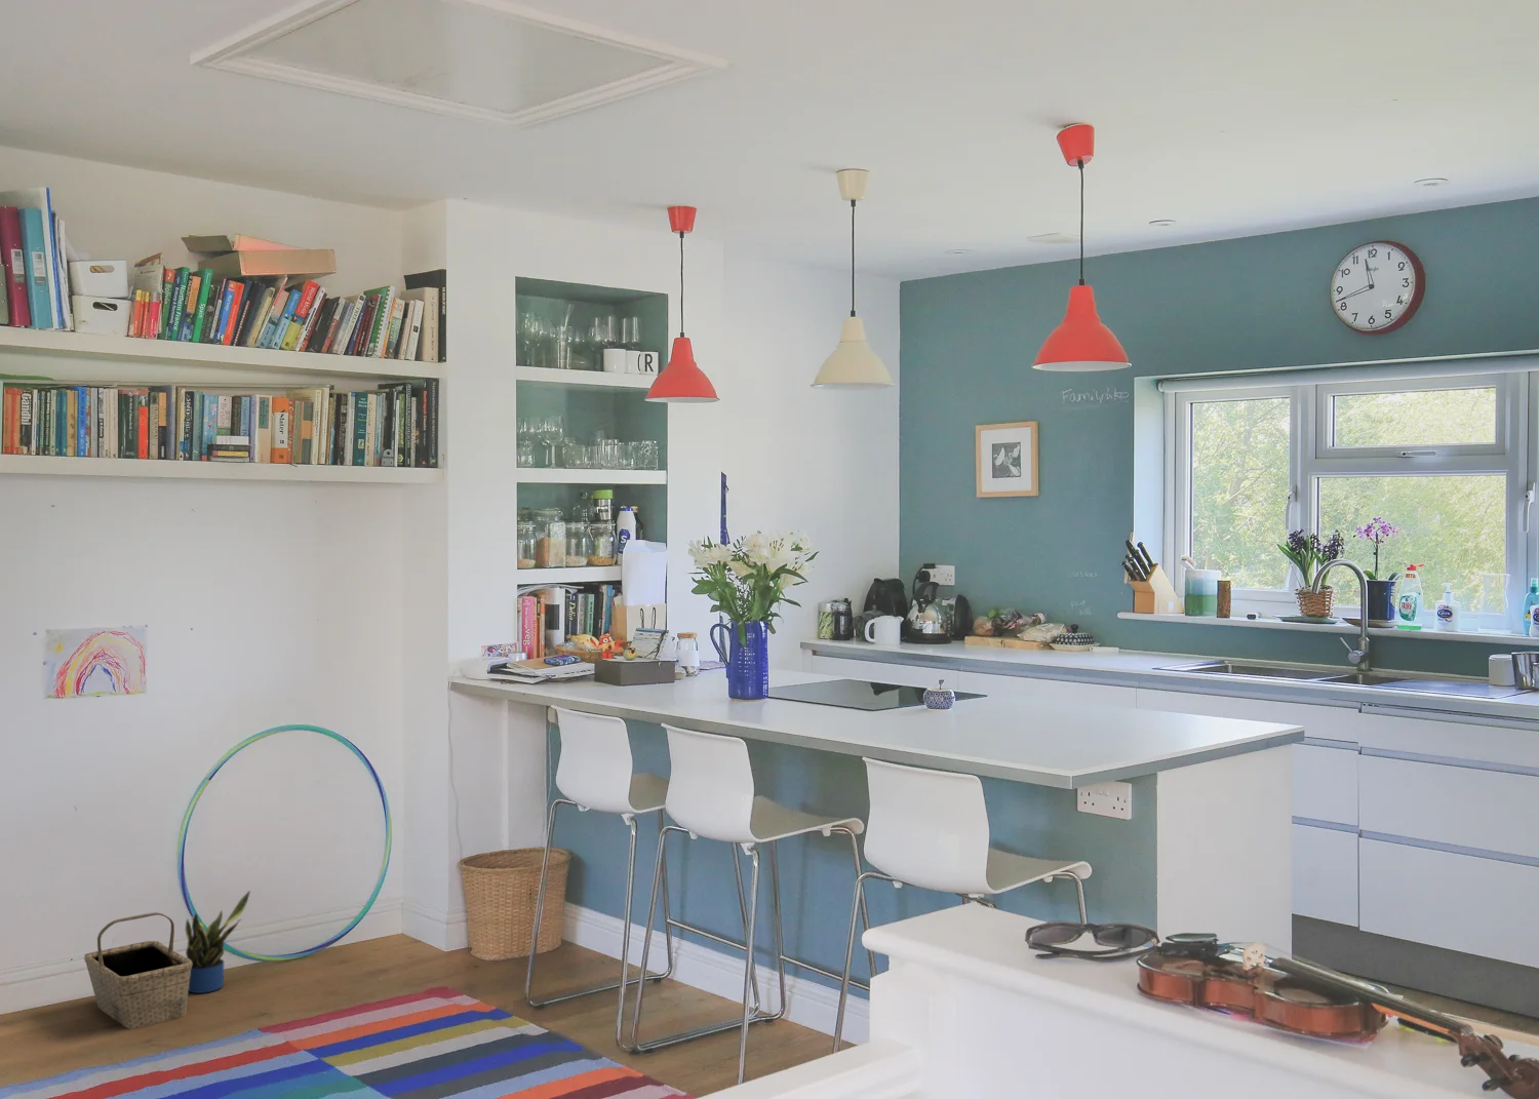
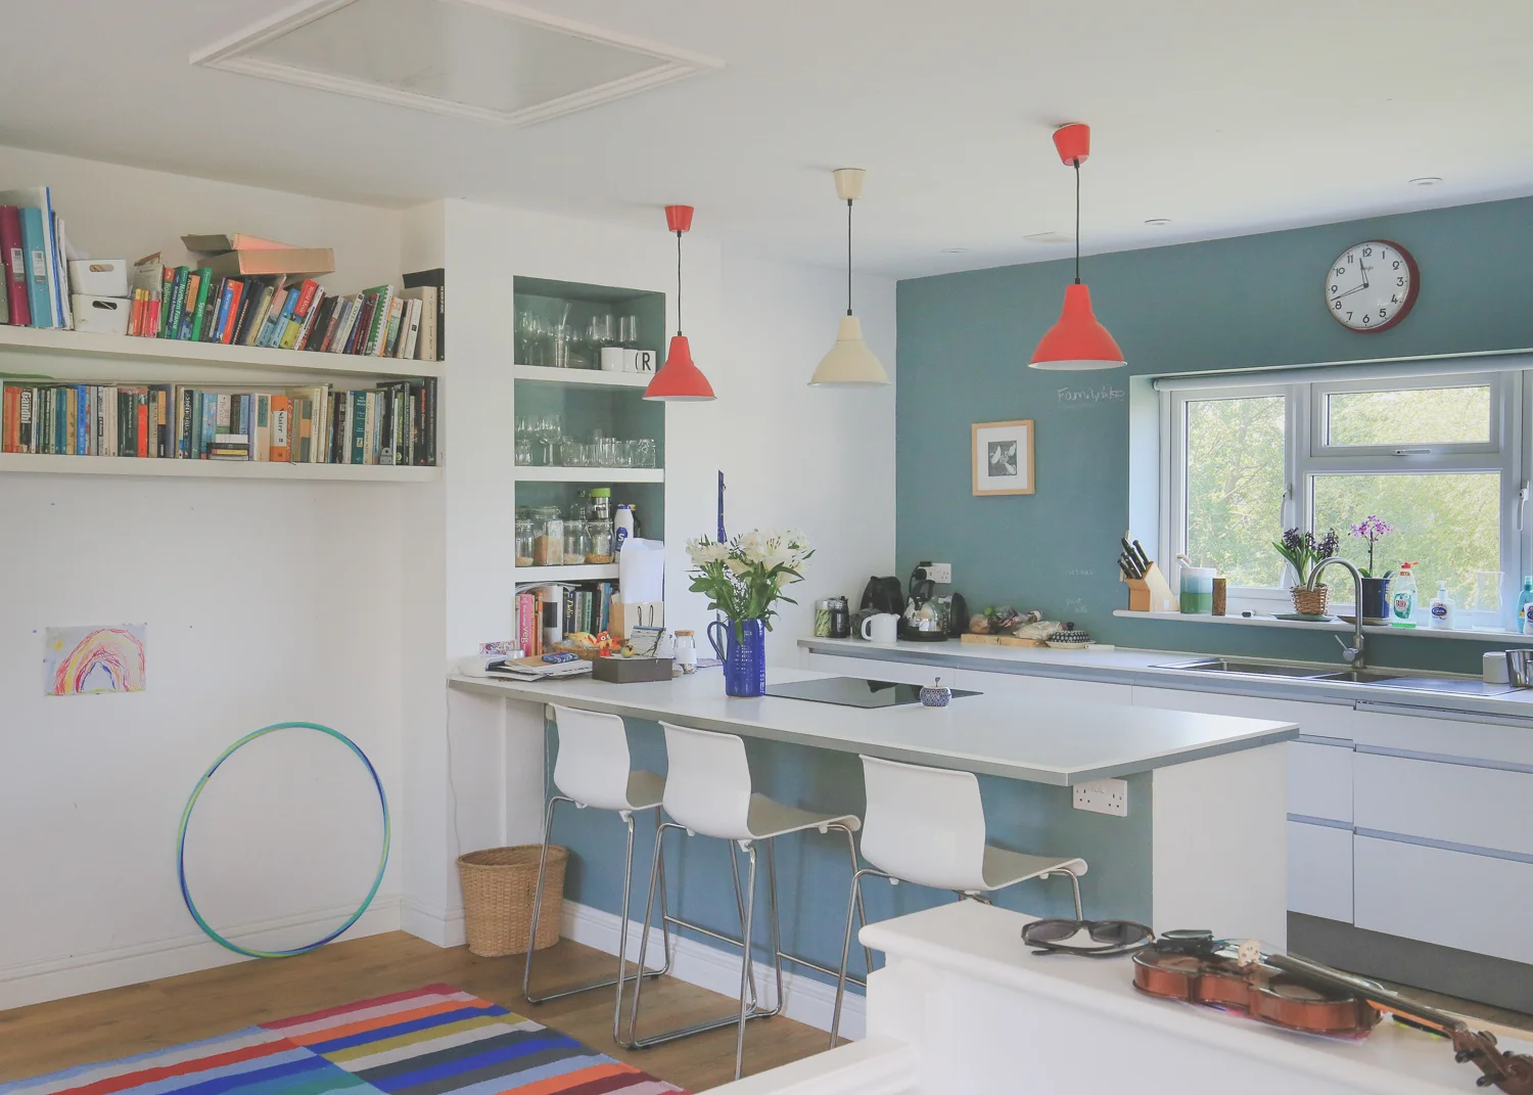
- basket [83,911,191,1030]
- potted plant [183,890,251,994]
